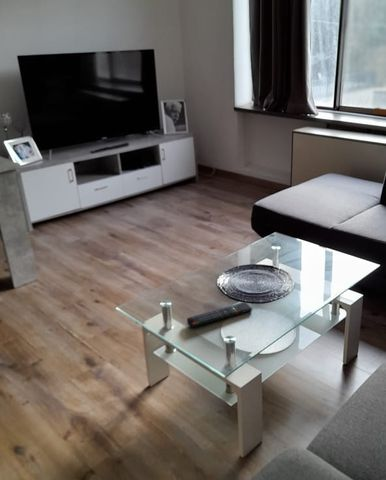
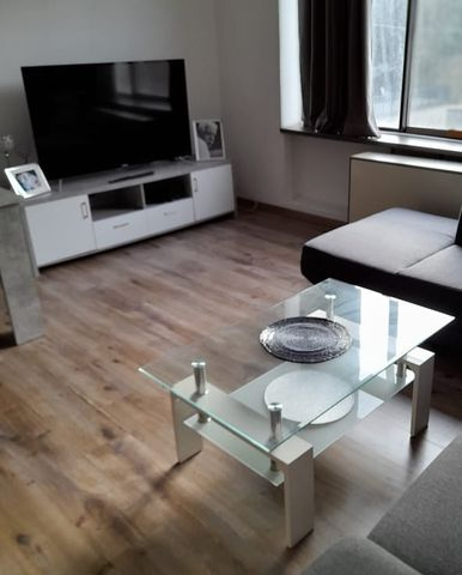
- remote control [186,301,253,328]
